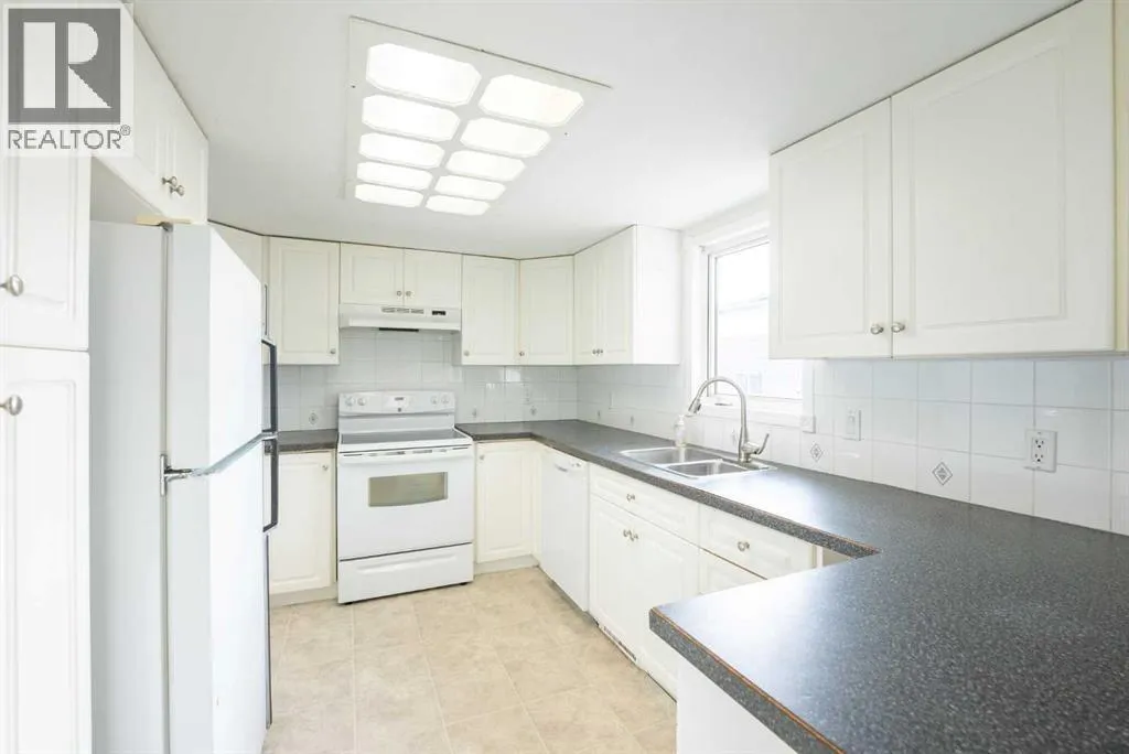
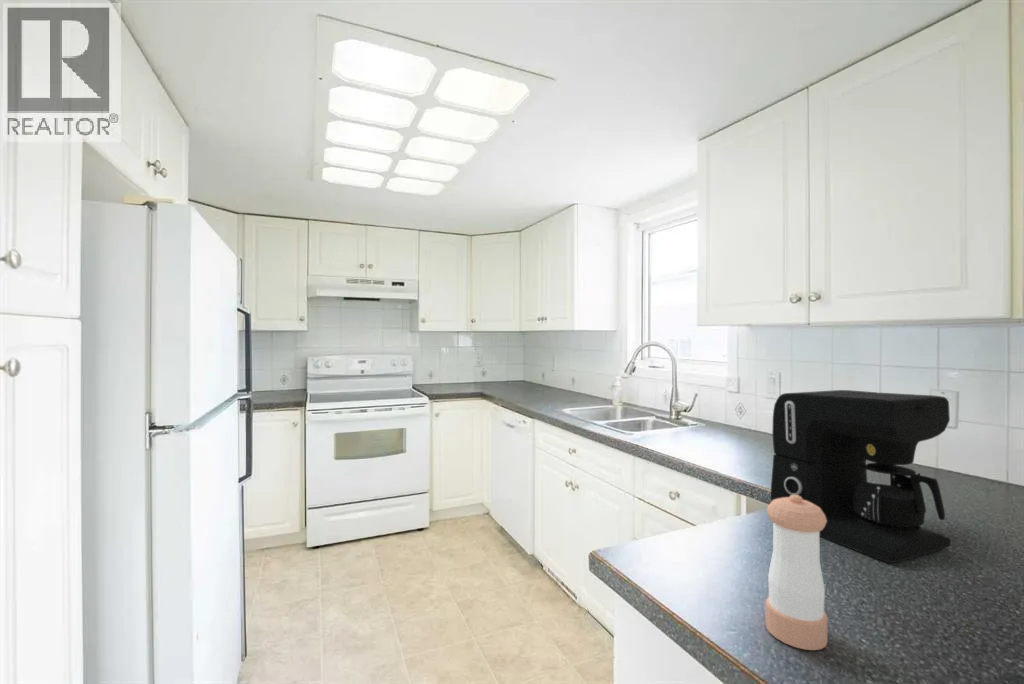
+ pepper shaker [765,495,828,651]
+ coffee maker [770,389,951,564]
